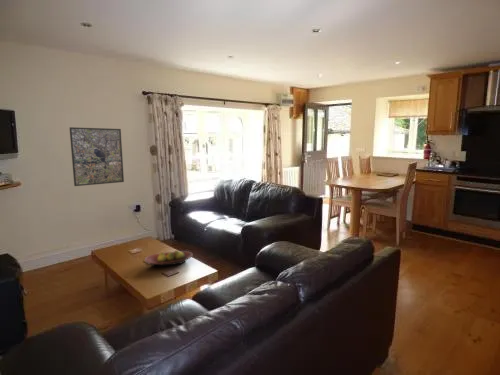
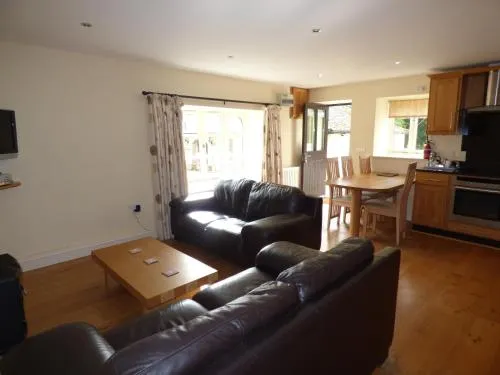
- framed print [69,126,125,187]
- fruit bowl [144,249,194,268]
